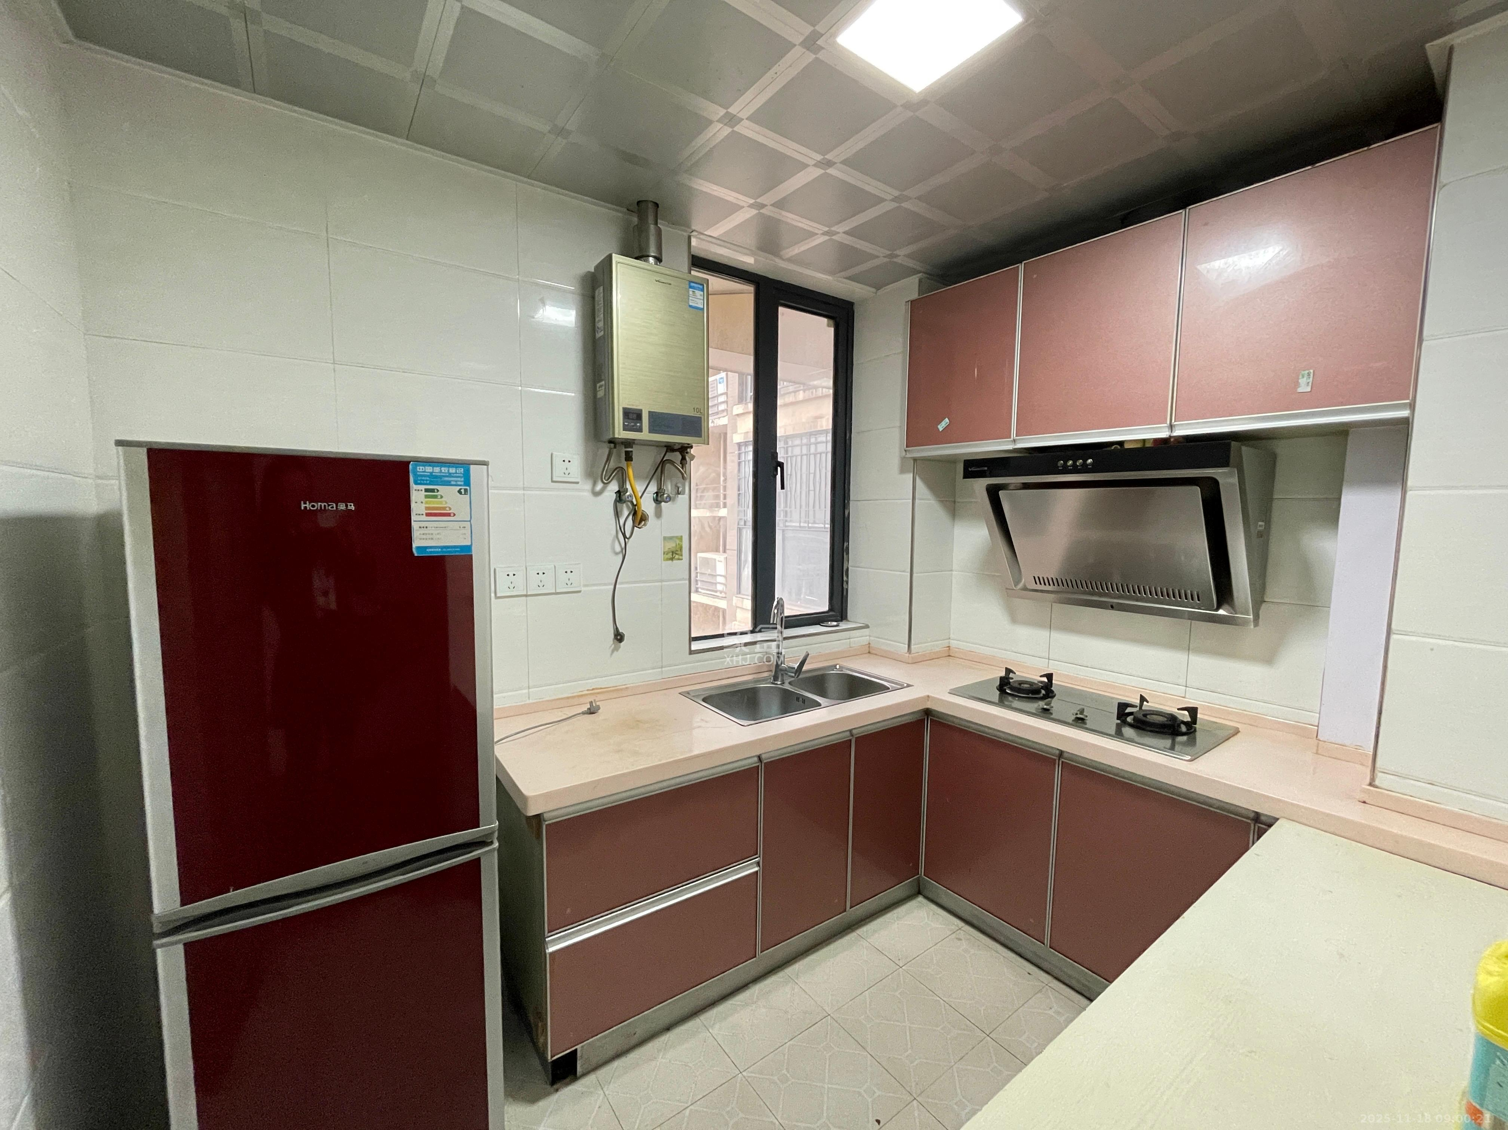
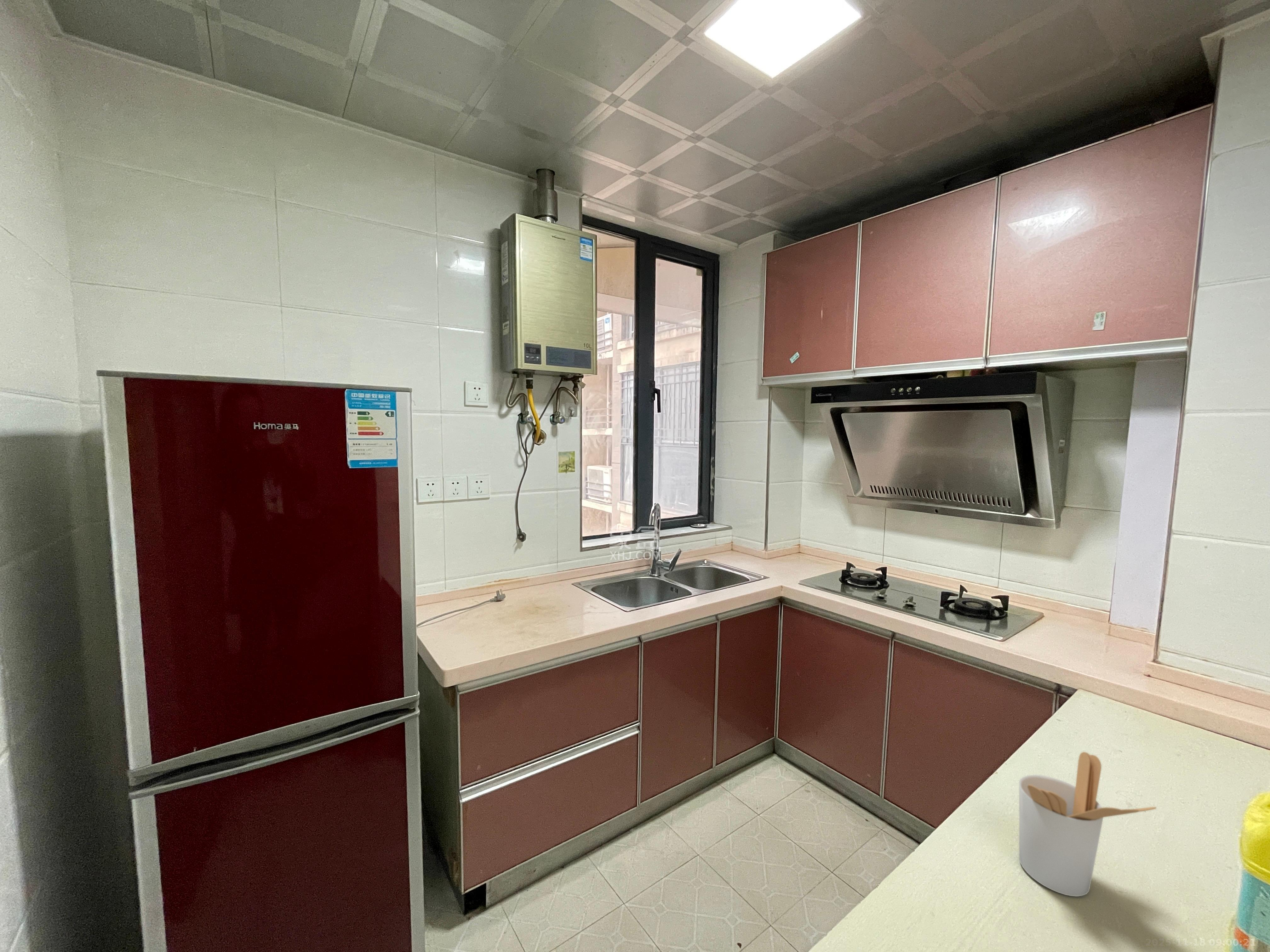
+ utensil holder [1019,751,1157,897]
